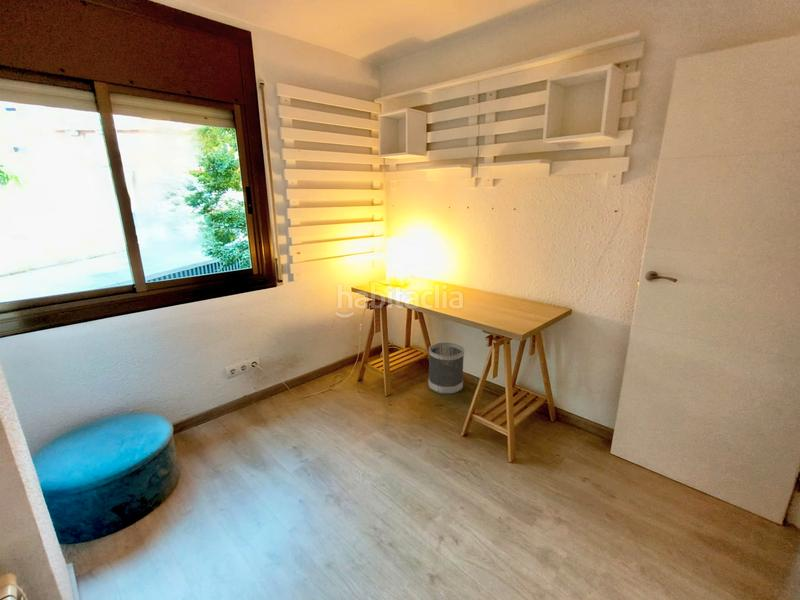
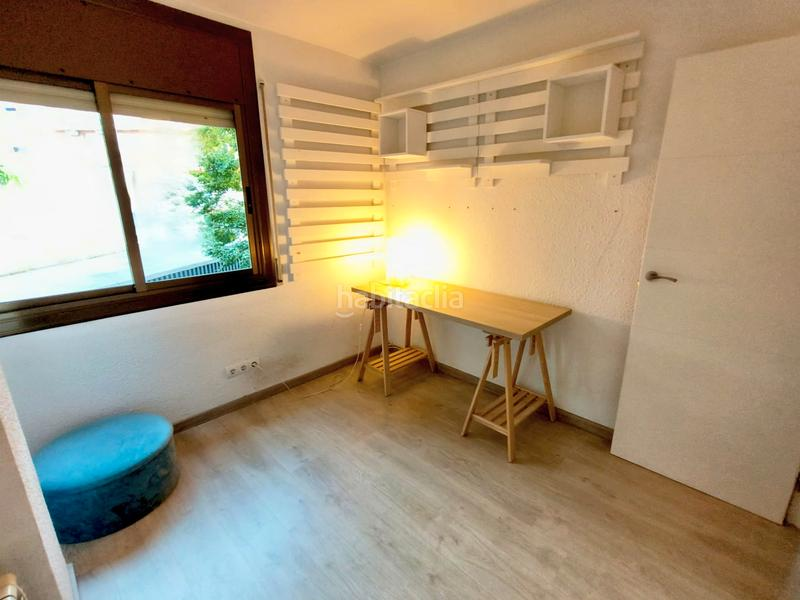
- wastebasket [427,341,465,395]
